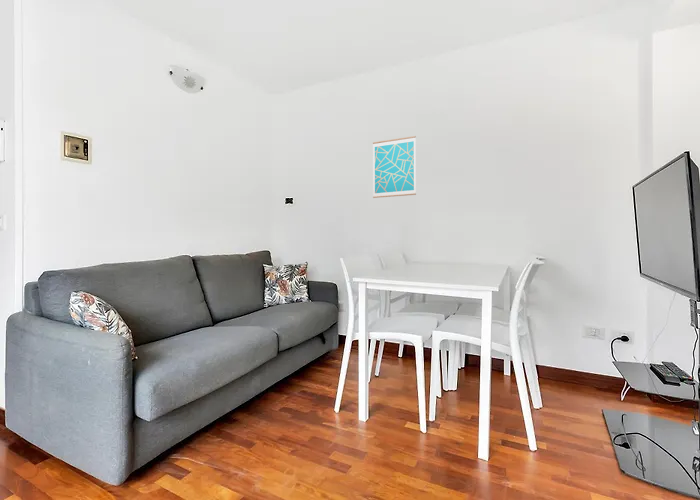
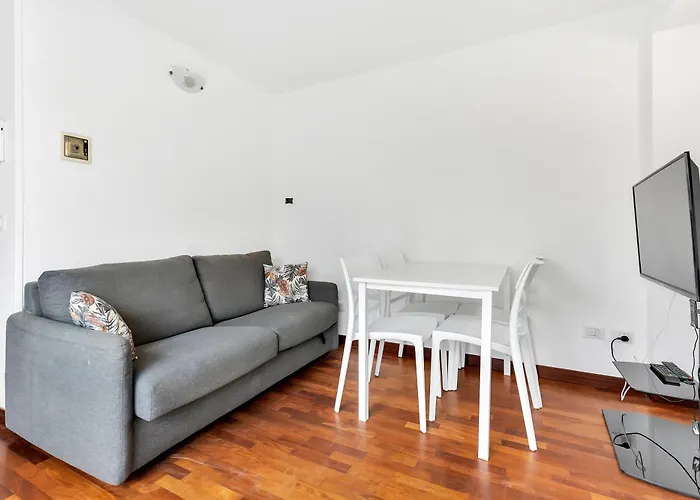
- wall art [372,135,417,199]
